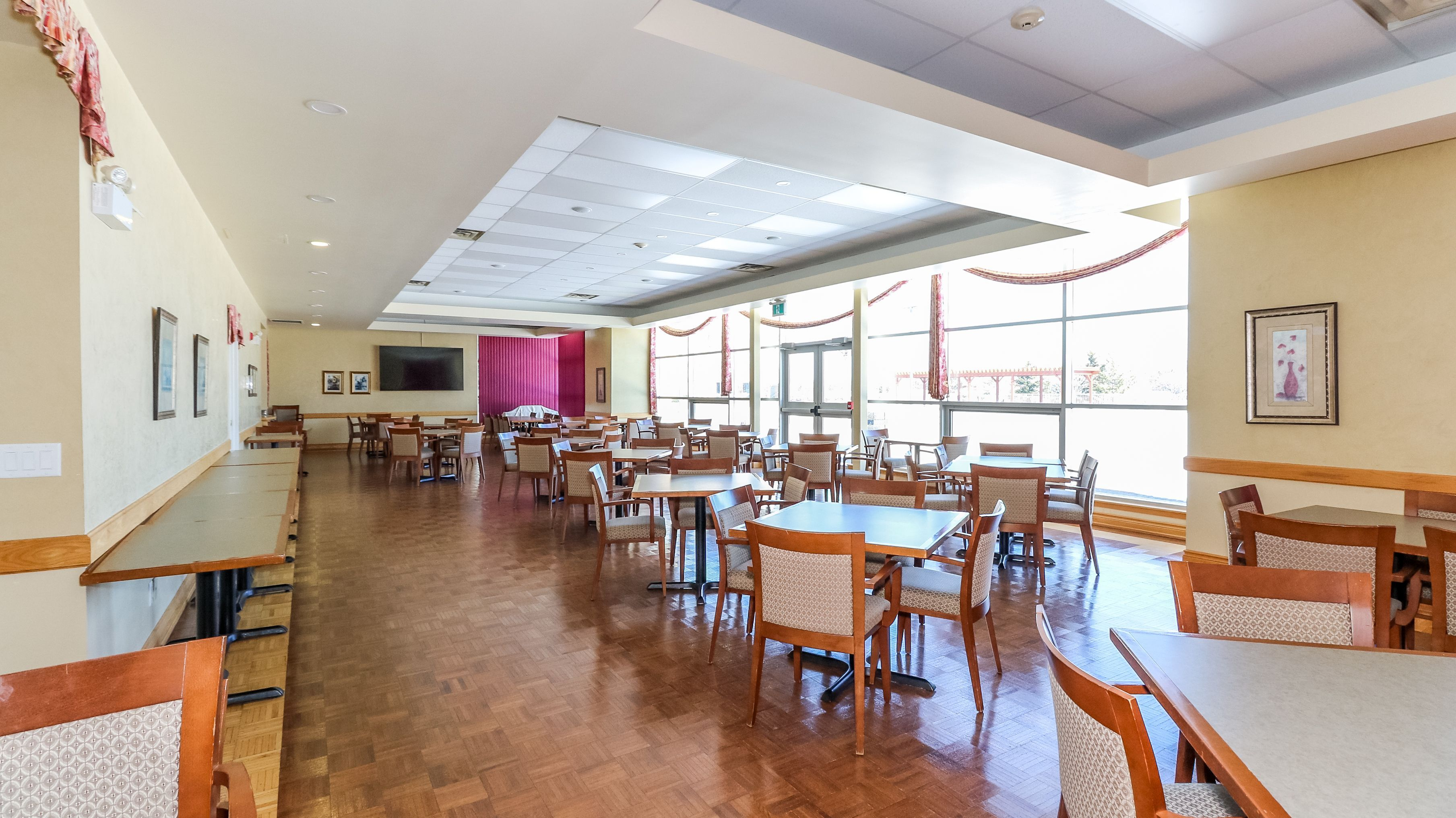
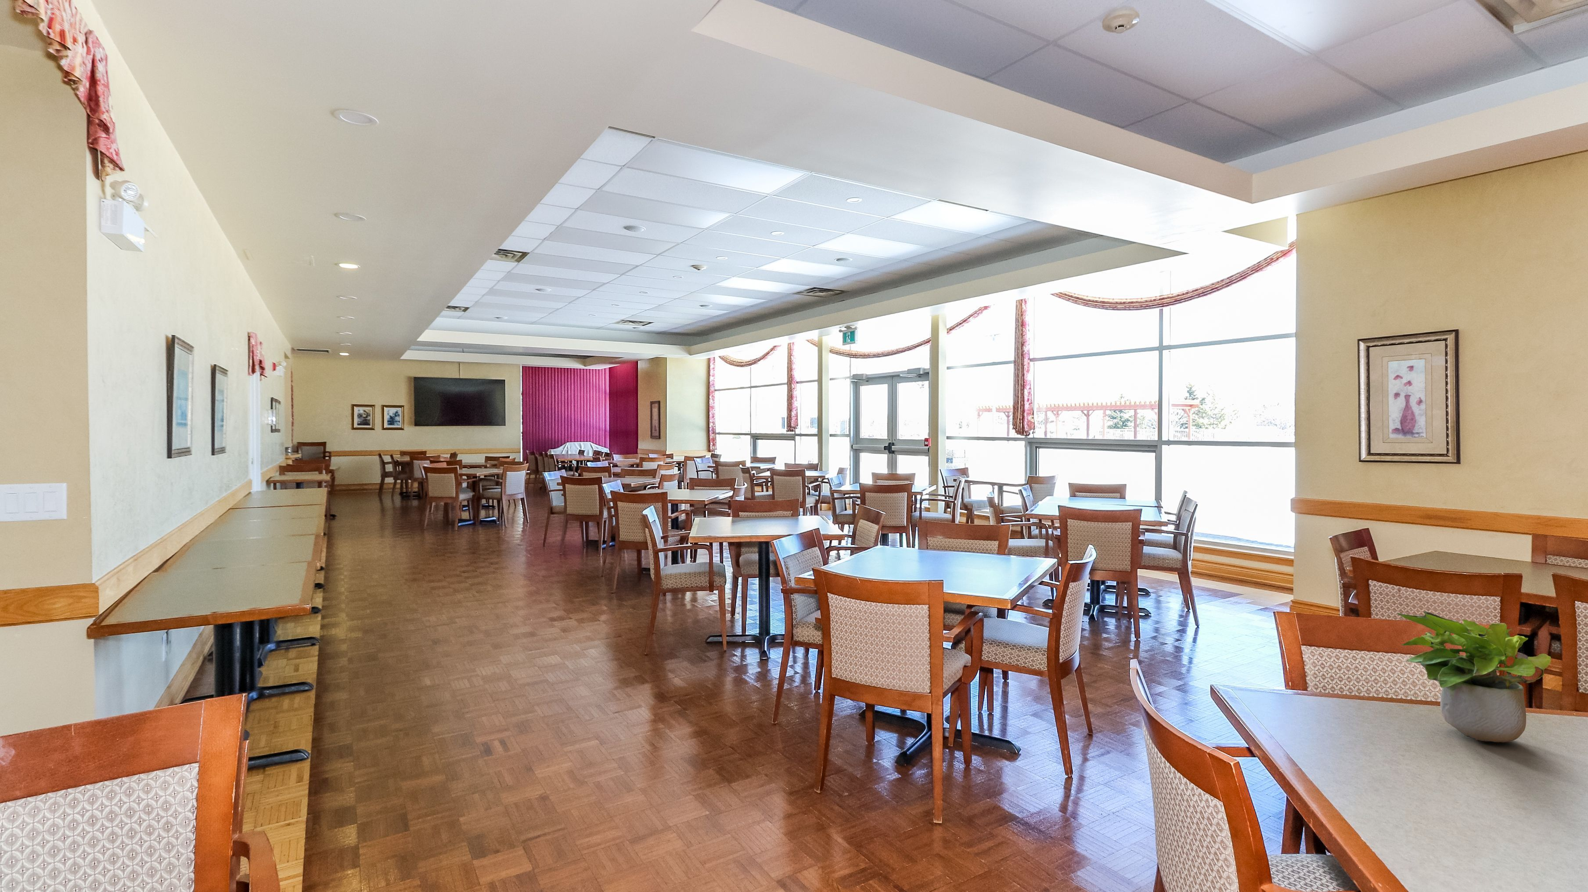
+ potted plant [1396,611,1552,743]
